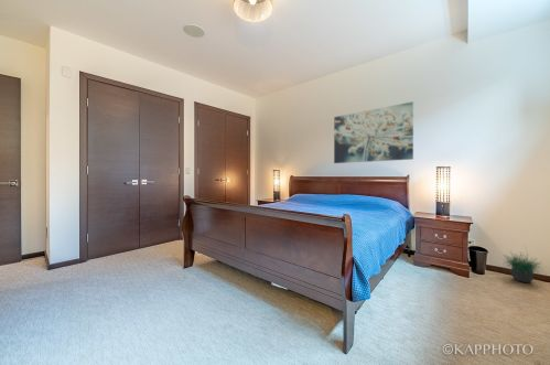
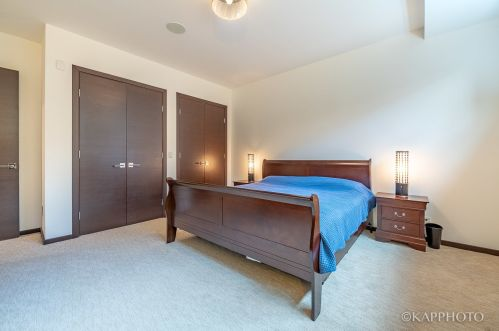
- potted plant [499,245,548,283]
- wall art [333,100,414,164]
